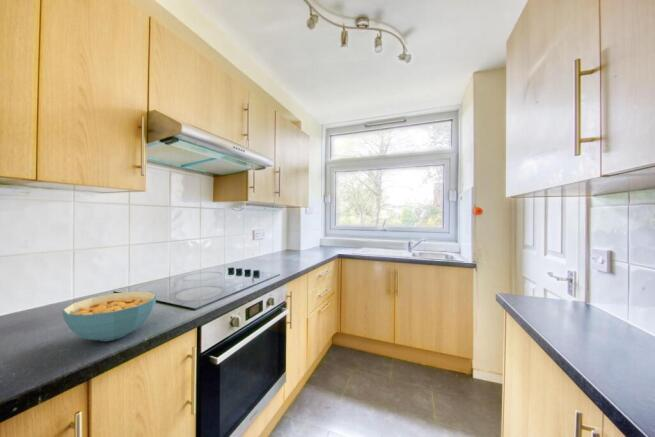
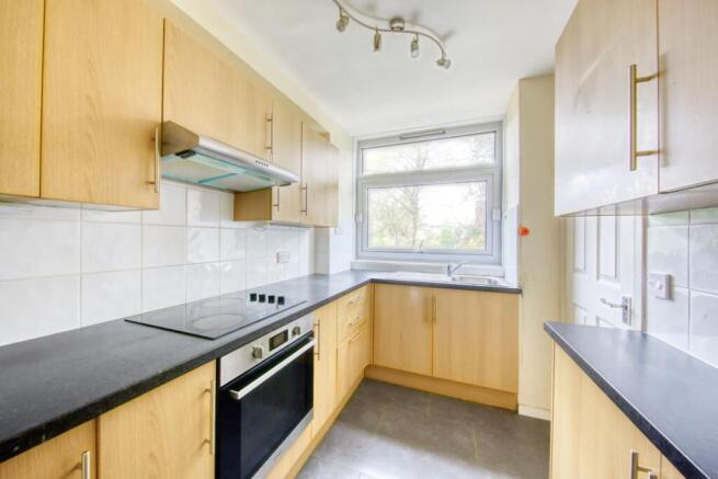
- cereal bowl [61,290,158,342]
